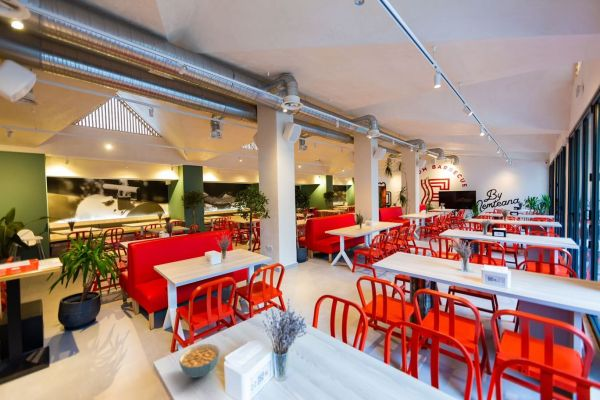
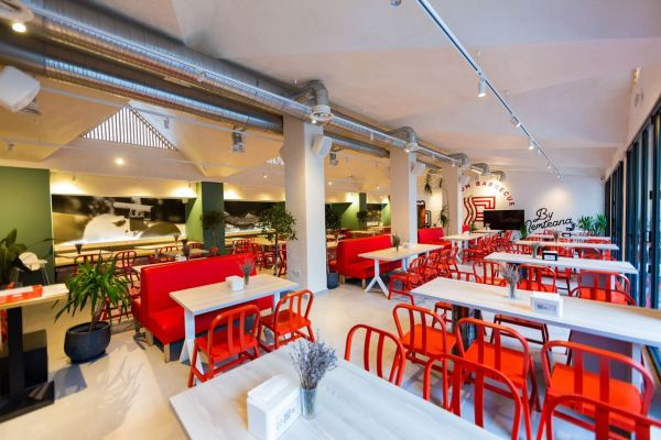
- cereal bowl [178,343,221,379]
